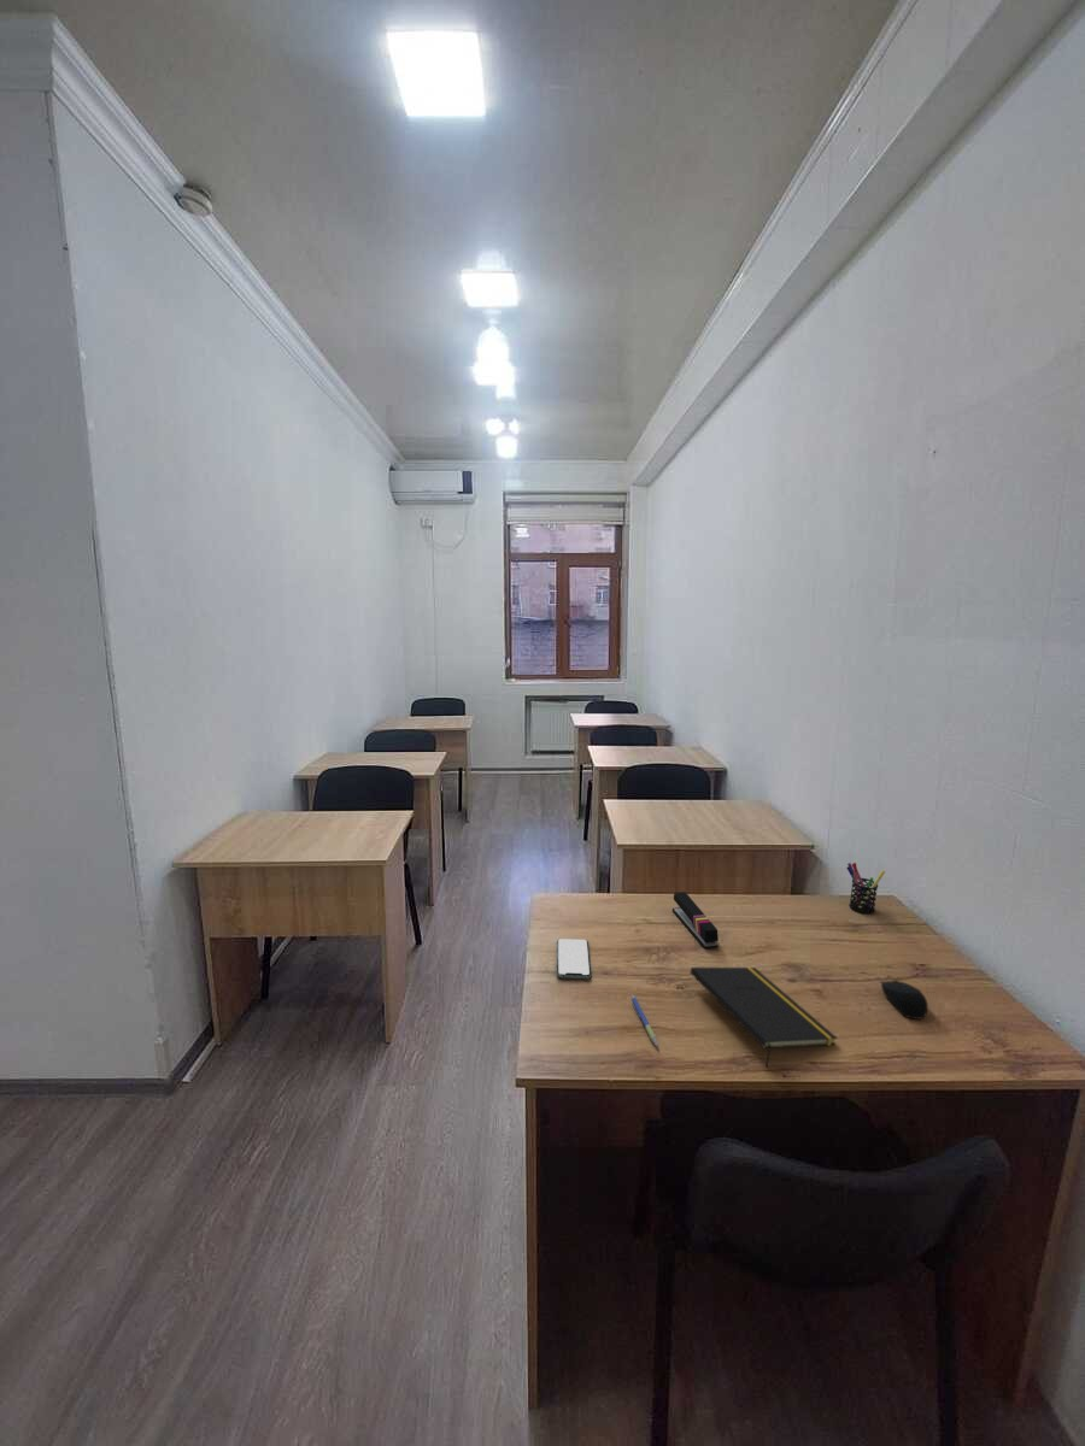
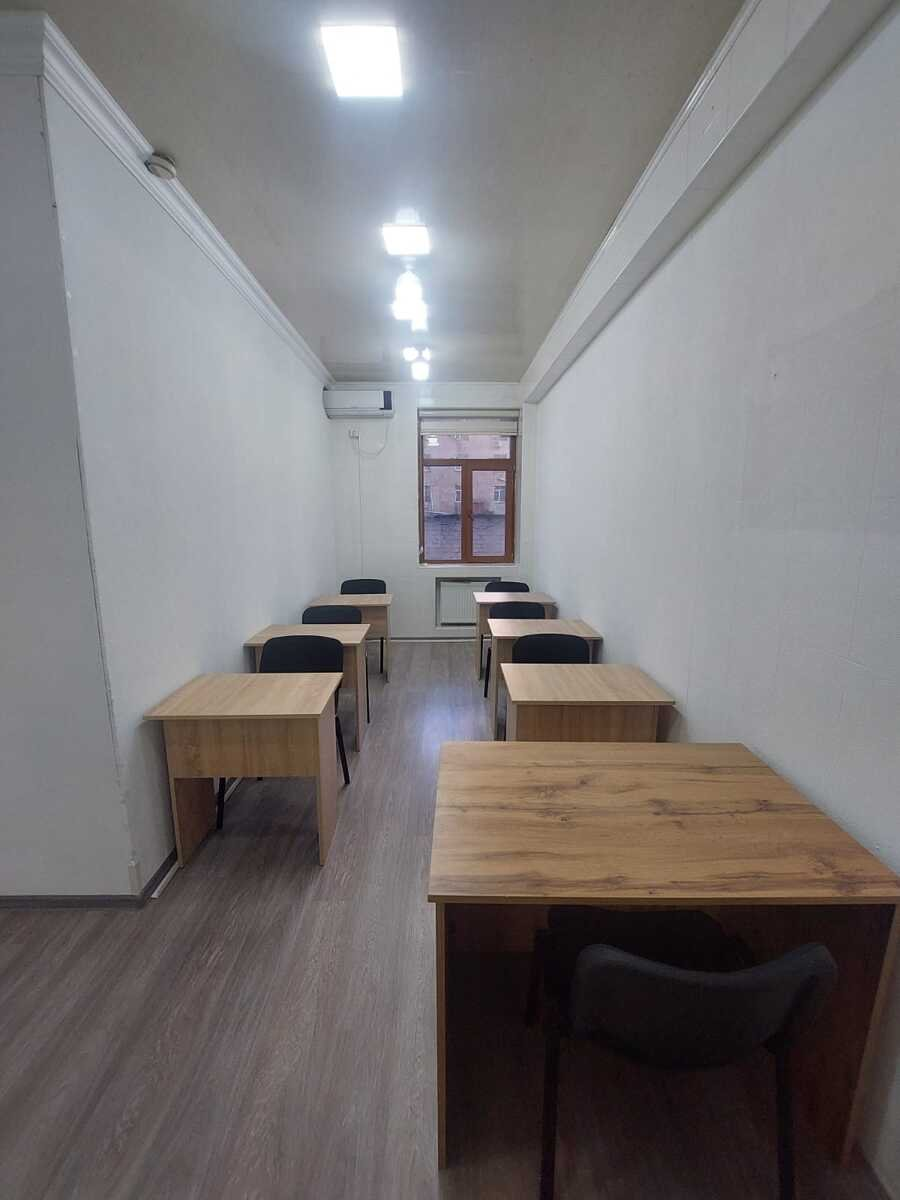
- smartphone [556,937,592,980]
- stapler [671,890,720,950]
- notepad [690,966,839,1069]
- pen holder [845,862,886,915]
- pen [631,994,659,1048]
- computer mouse [880,980,928,1021]
